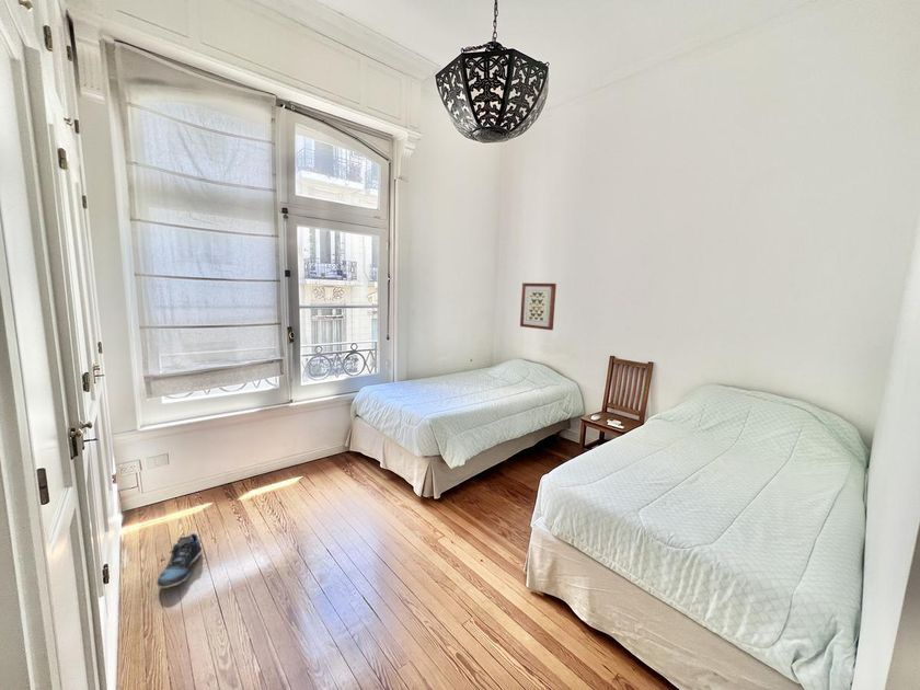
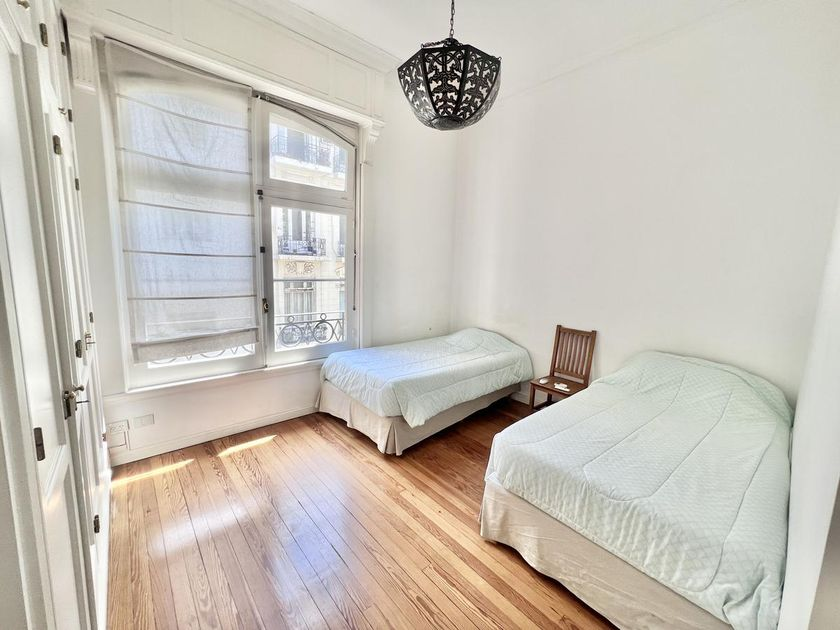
- shoe [156,532,203,589]
- wall art [519,281,557,331]
